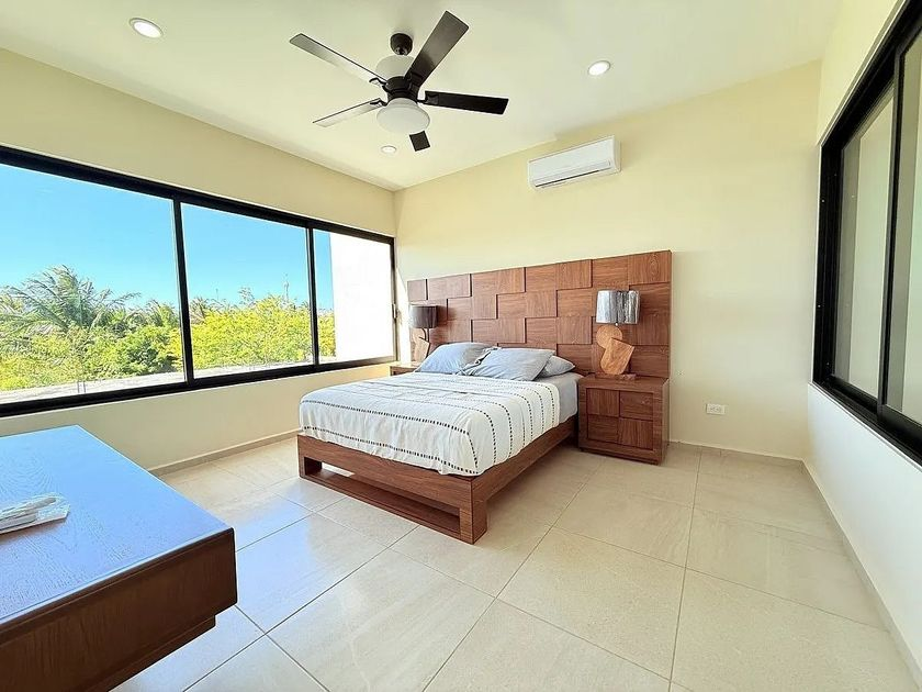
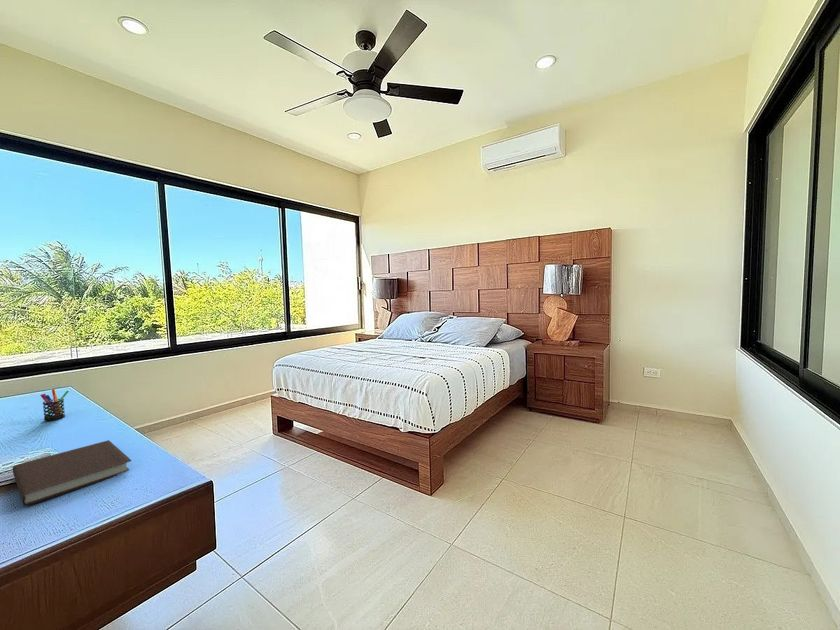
+ pen holder [40,388,70,422]
+ notebook [12,439,133,507]
